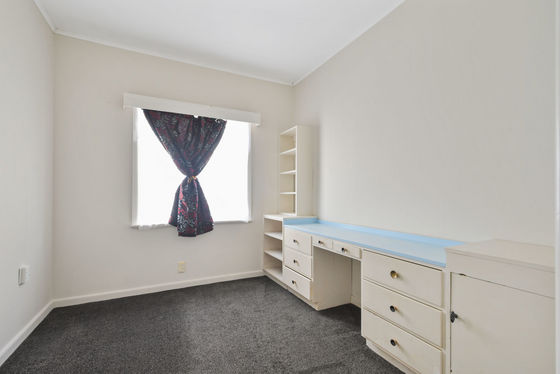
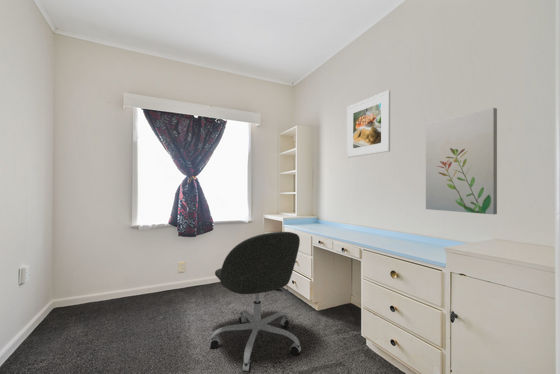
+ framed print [346,89,391,159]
+ office chair [209,231,302,373]
+ wall art [425,107,498,215]
